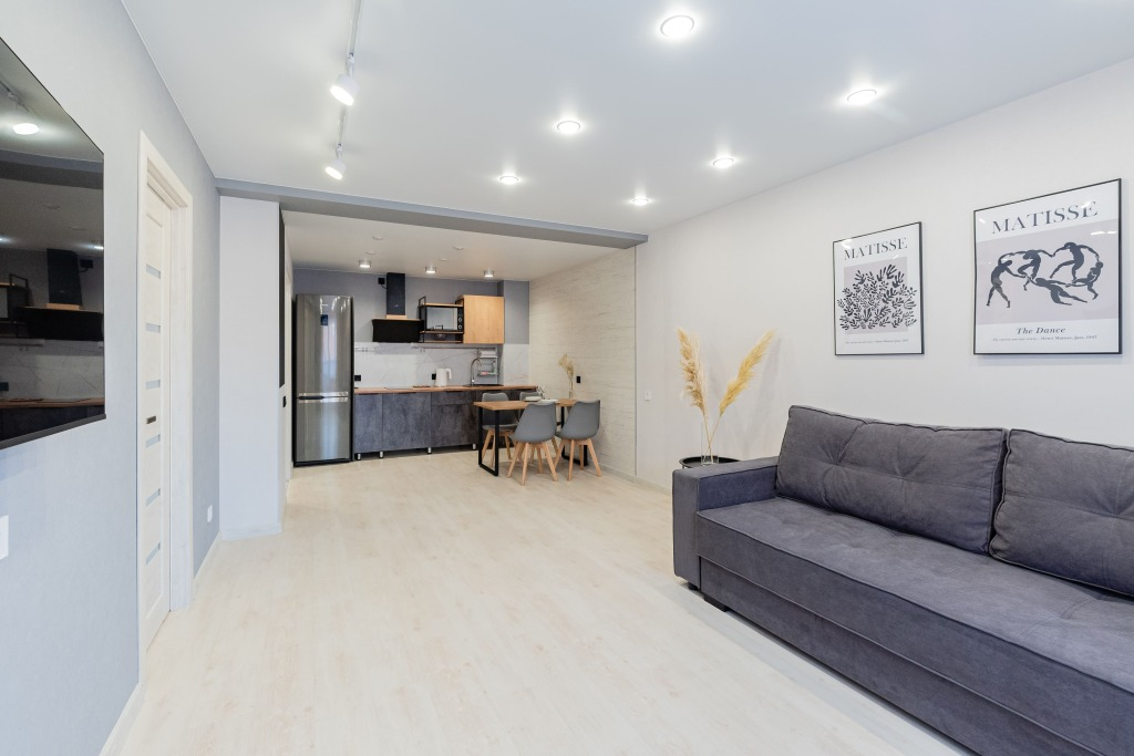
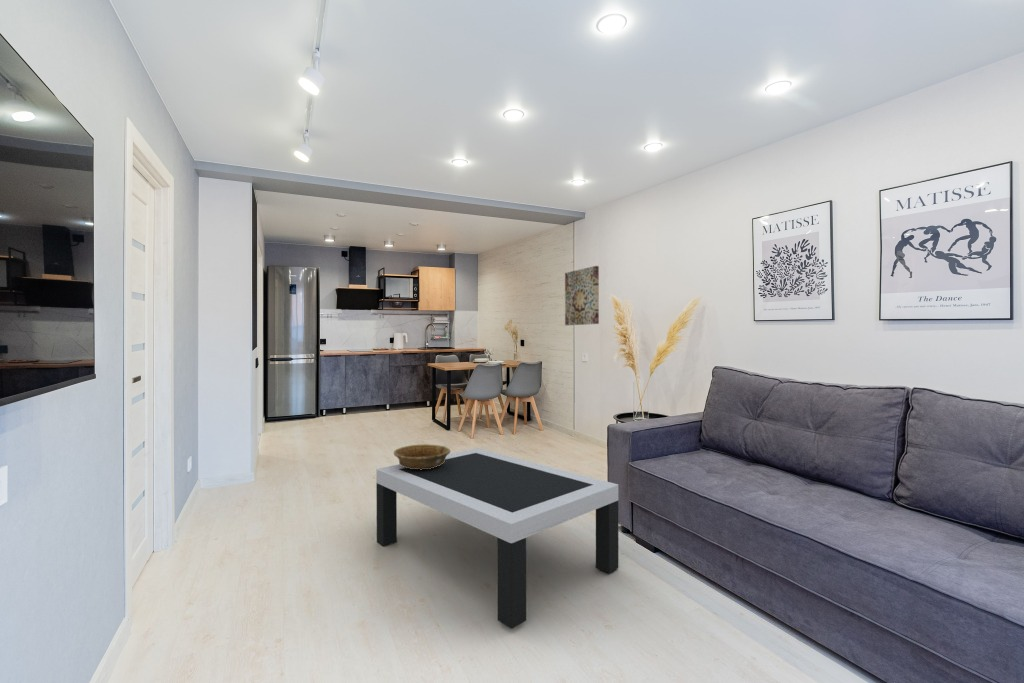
+ coffee table [375,447,619,630]
+ ceramic bowl [393,443,451,470]
+ wall art [564,265,600,326]
